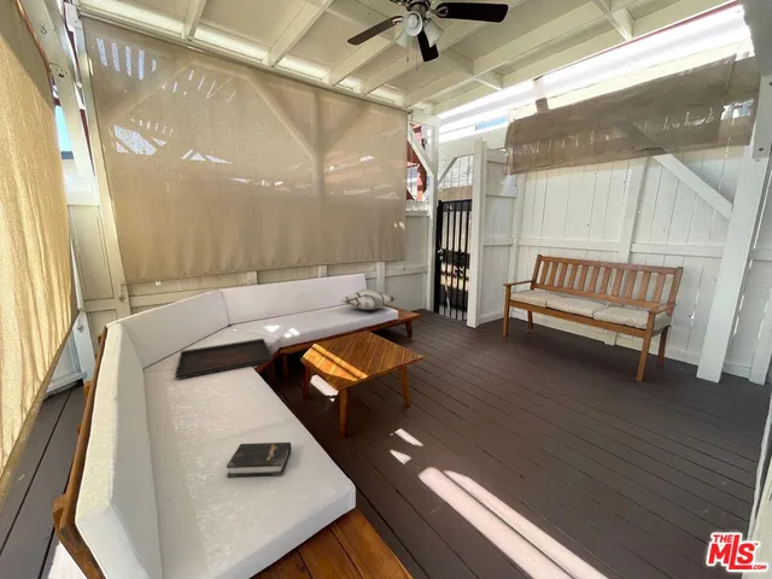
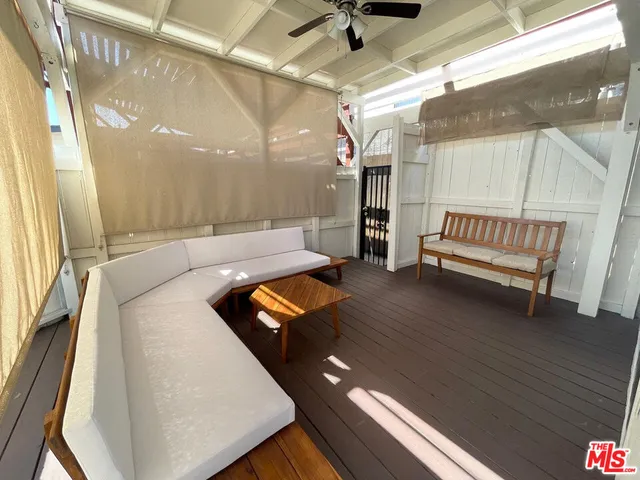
- serving tray [174,338,274,381]
- decorative pillow [339,287,398,311]
- hardback book [226,441,292,479]
